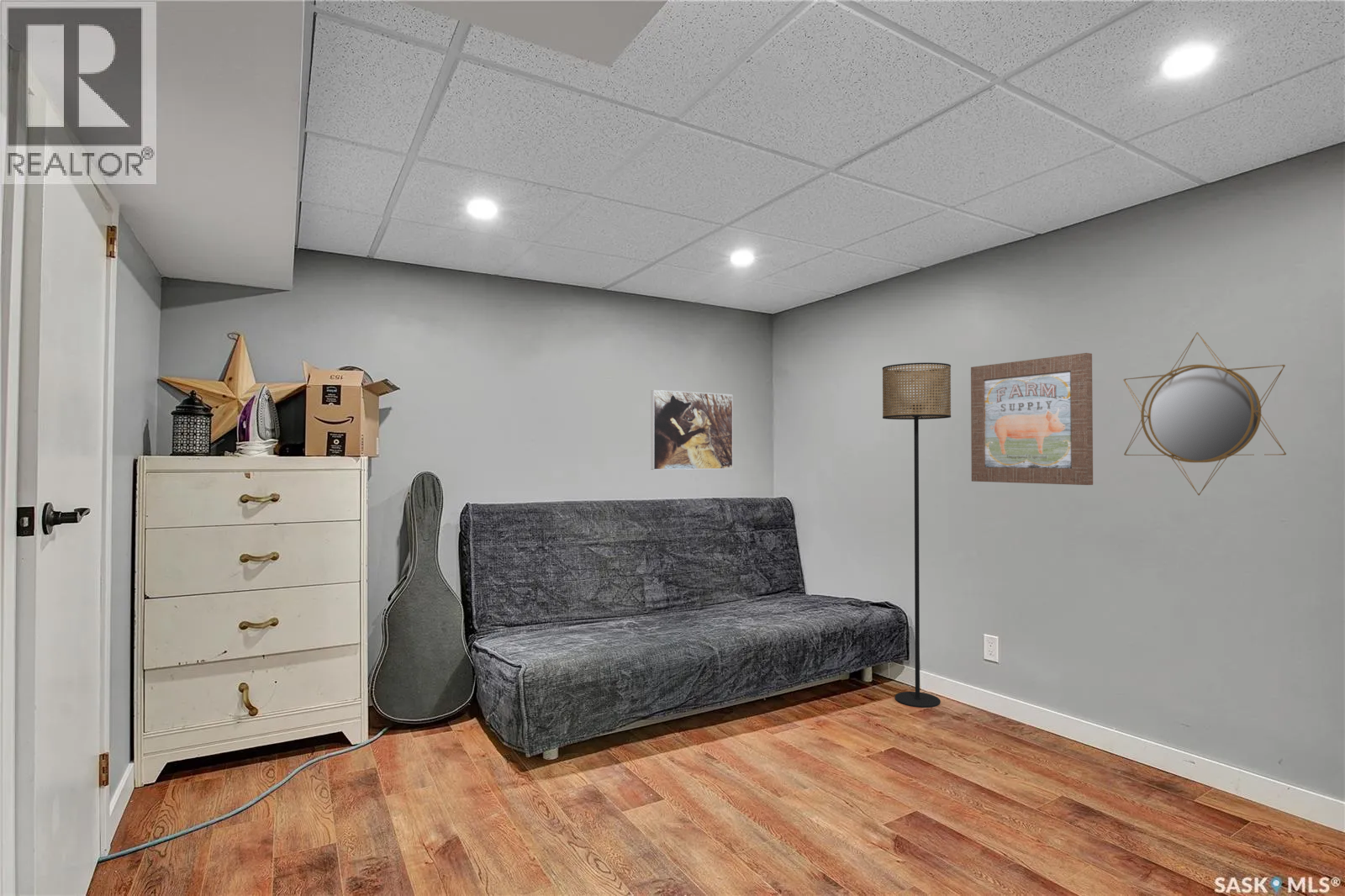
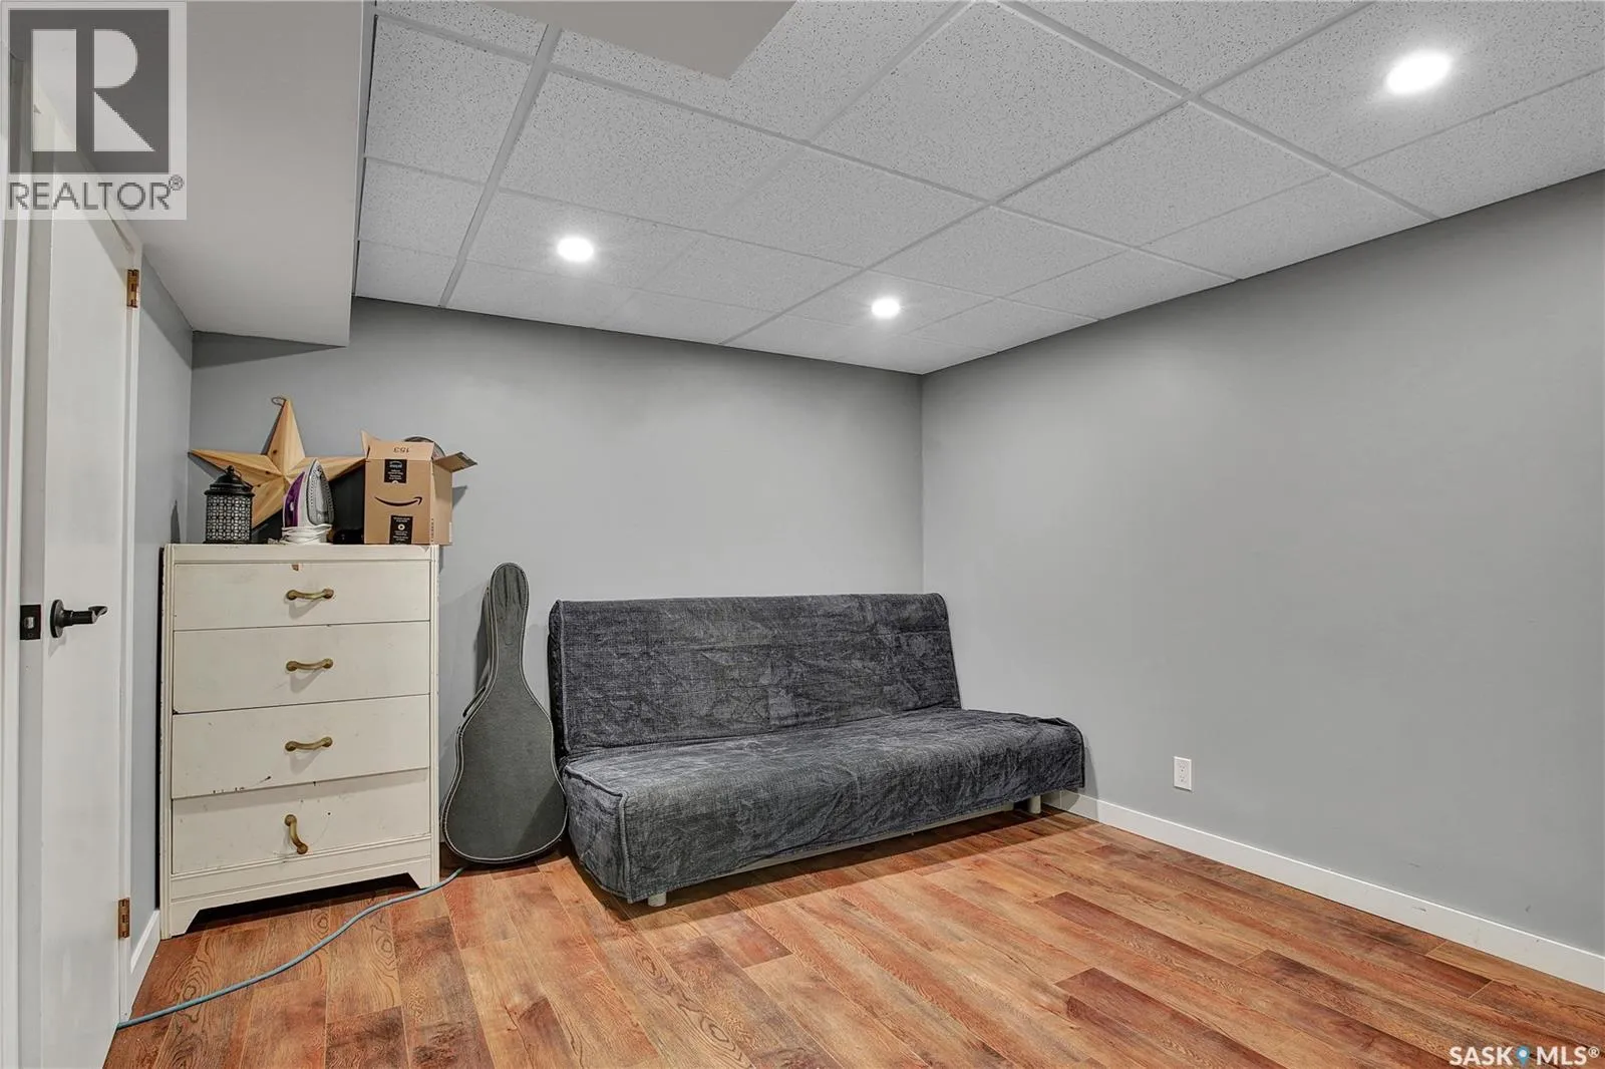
- floor lamp [882,361,952,709]
- home mirror [1123,331,1287,496]
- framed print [650,389,734,471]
- wall art [970,352,1094,486]
